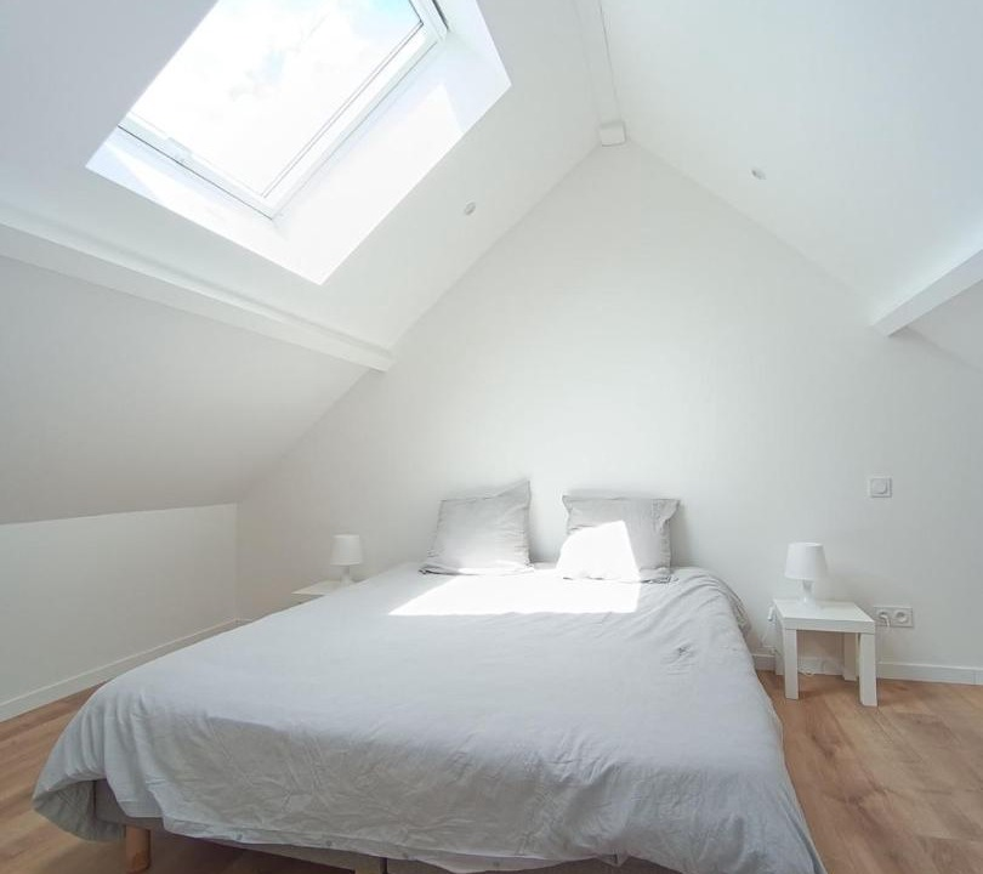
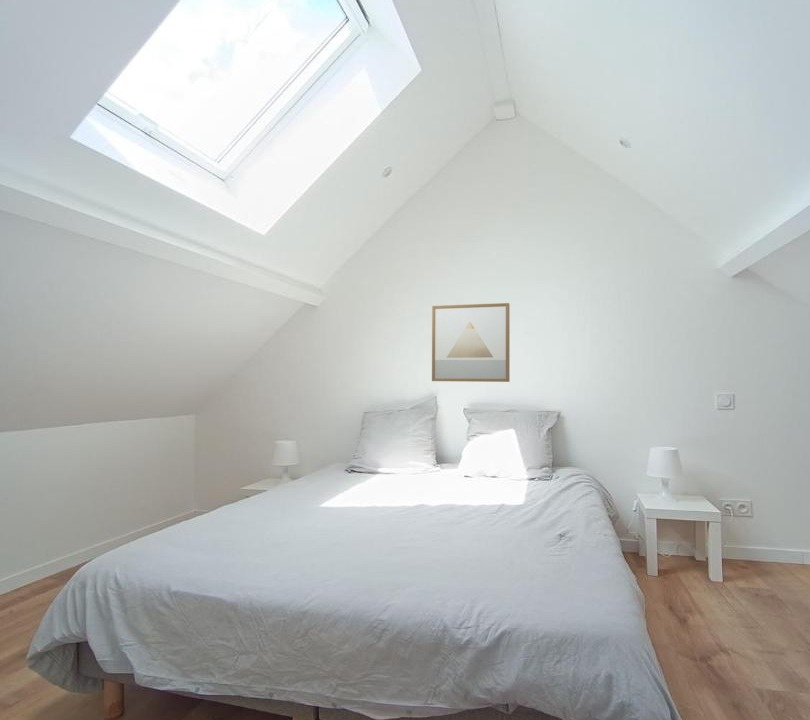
+ wall art [431,302,511,383]
